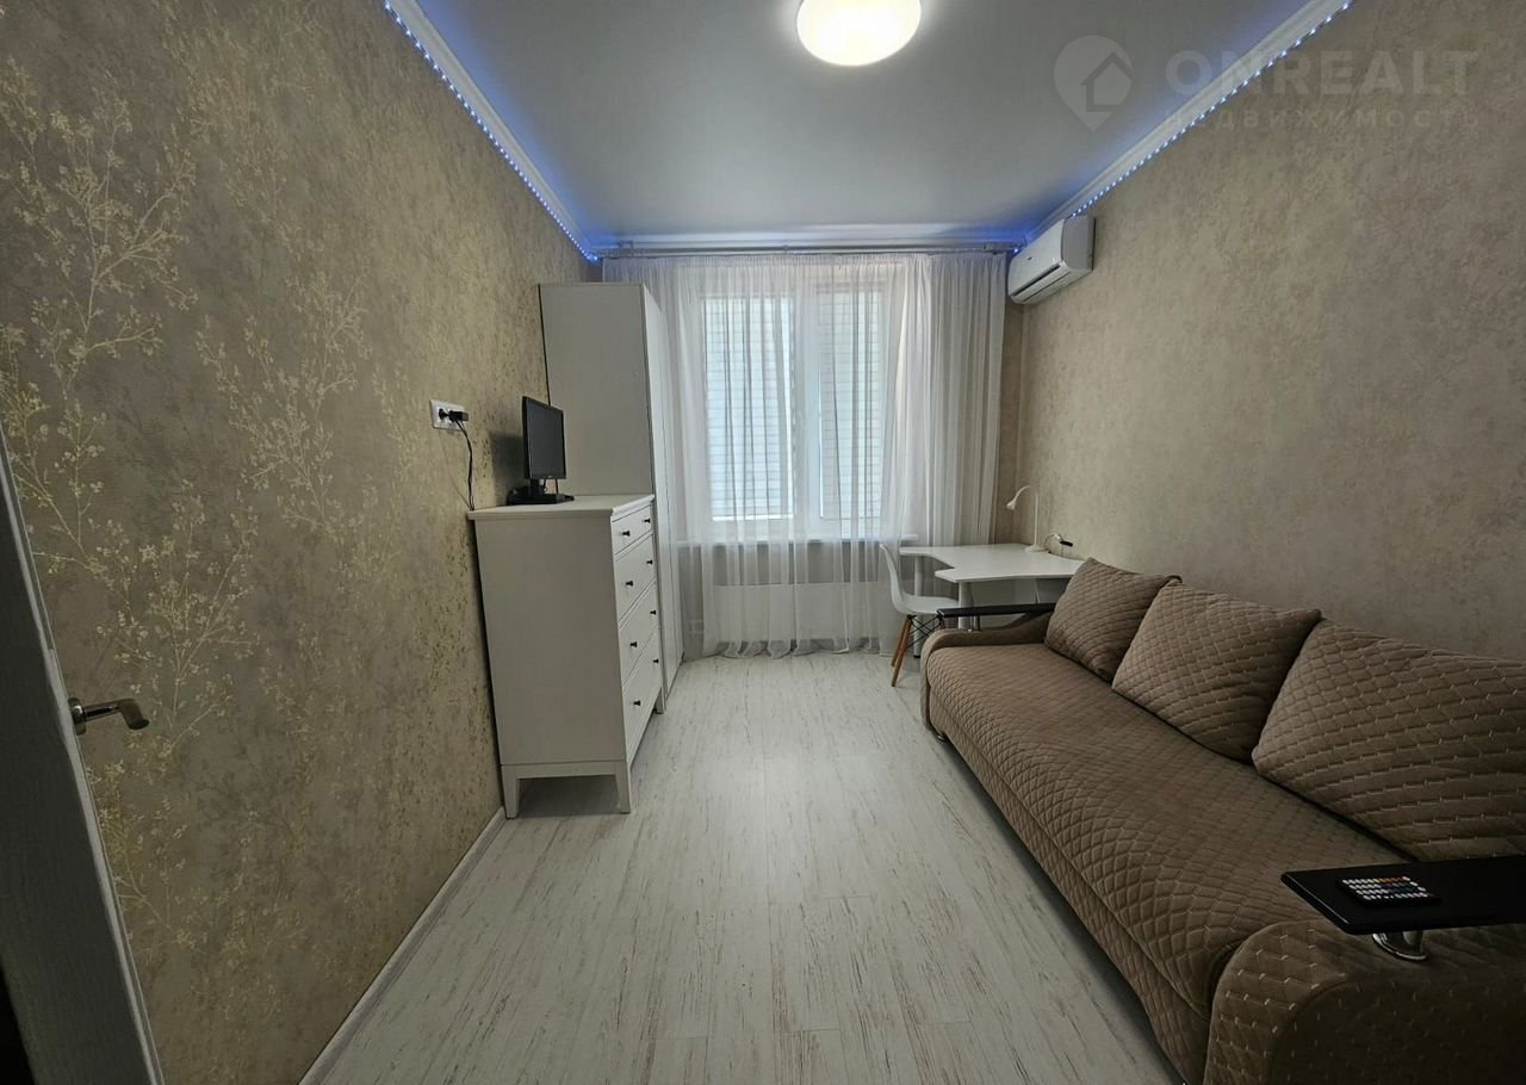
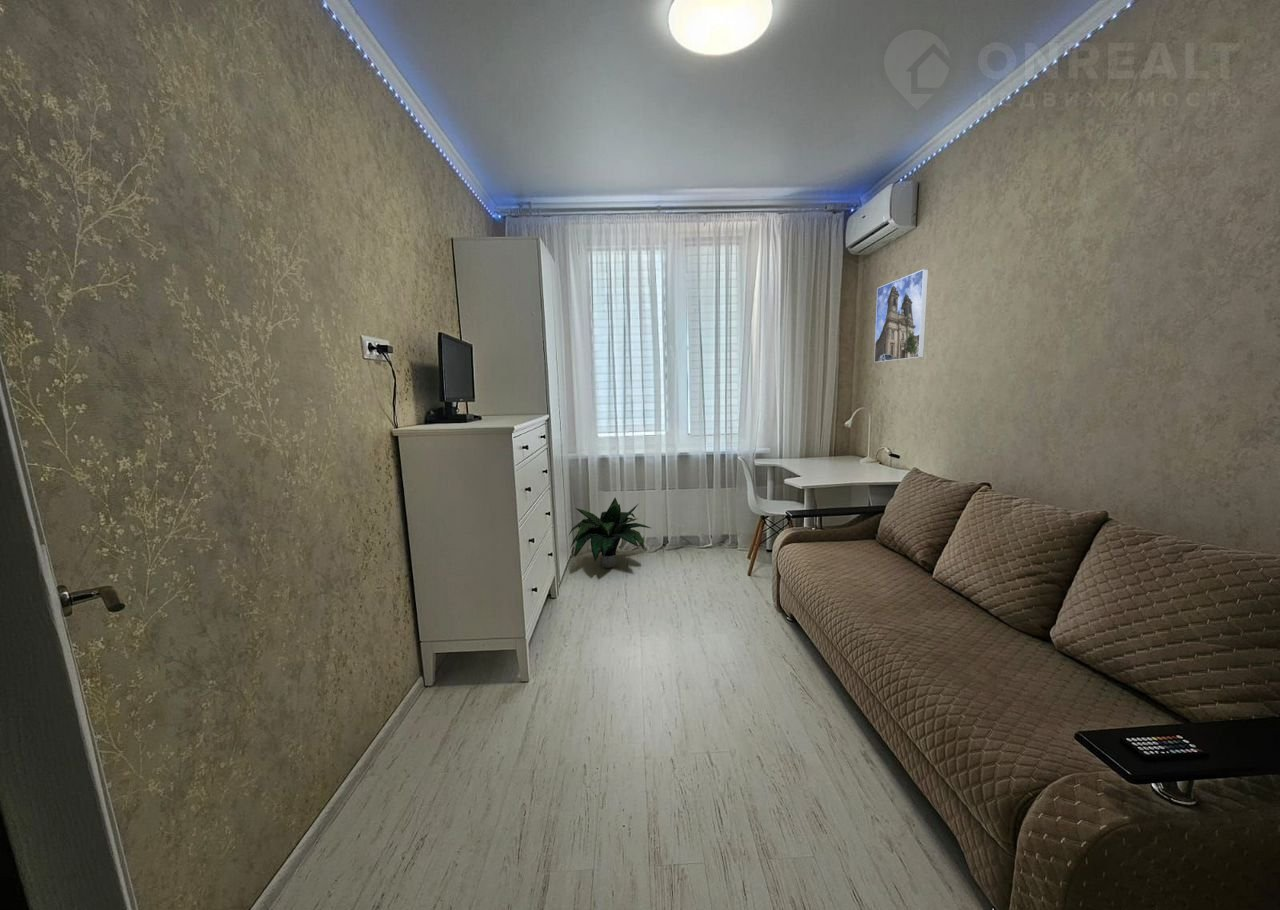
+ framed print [873,268,929,363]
+ potted plant [567,497,651,569]
